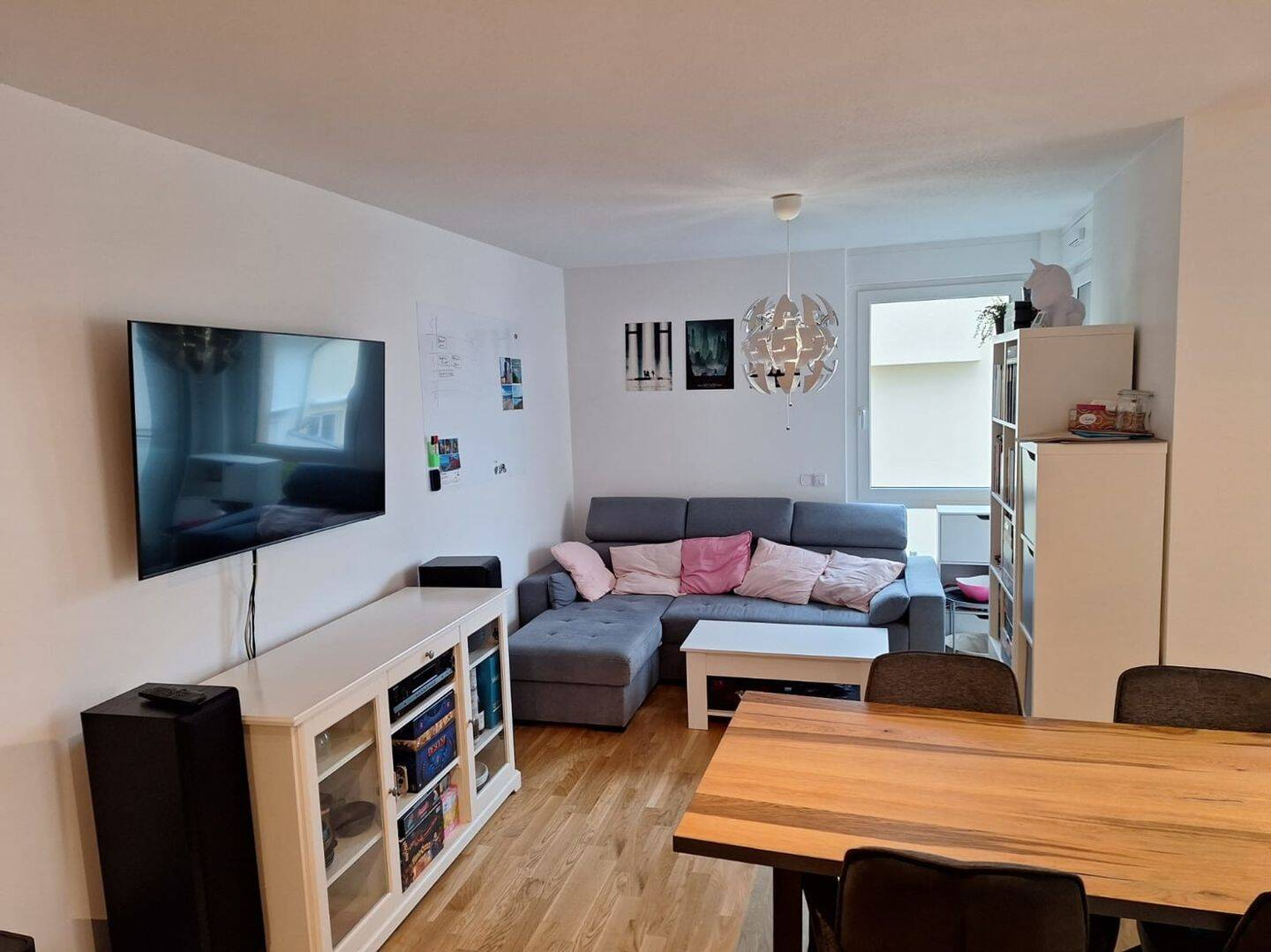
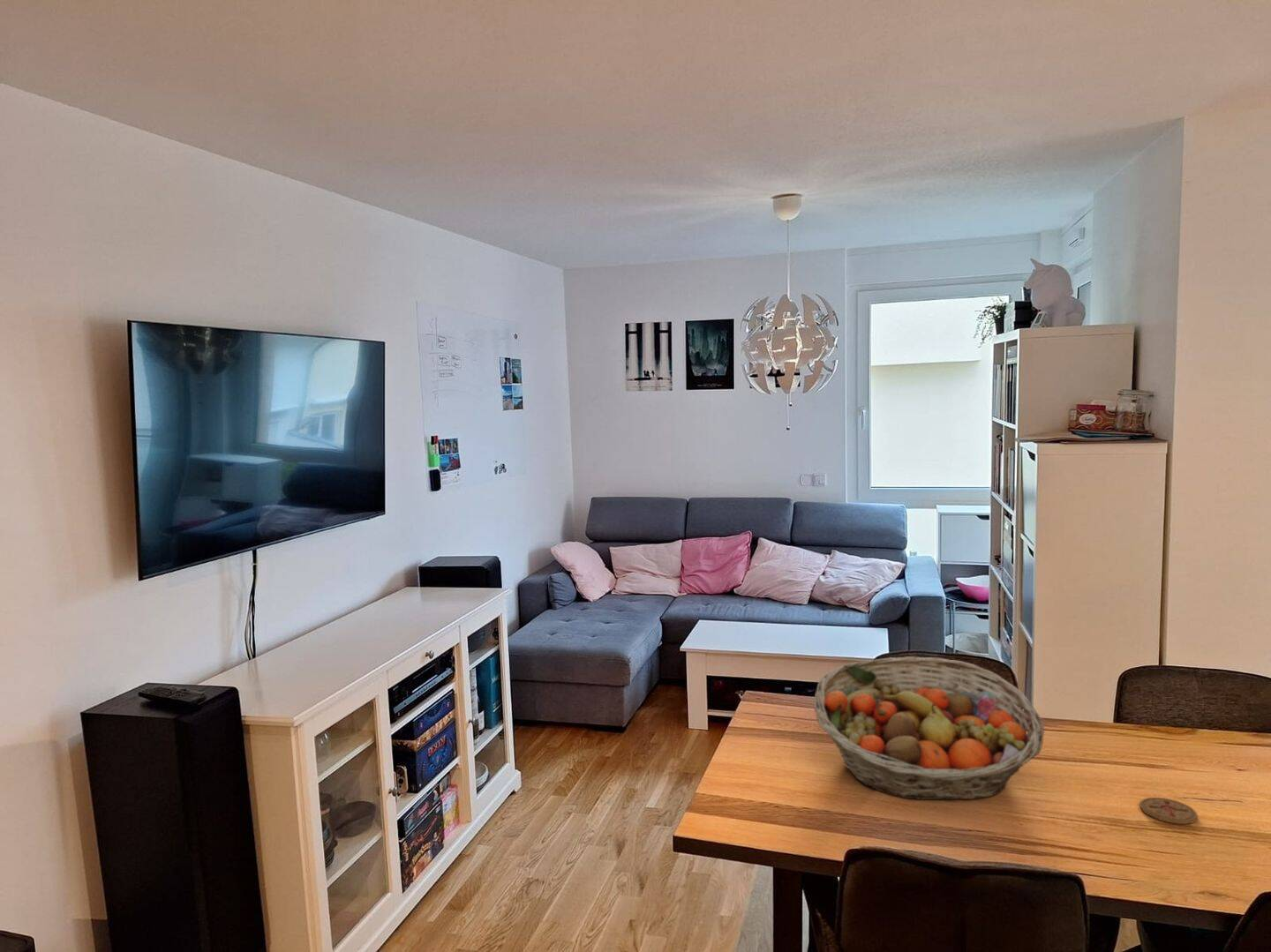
+ coaster [1139,797,1199,825]
+ fruit basket [813,656,1045,800]
